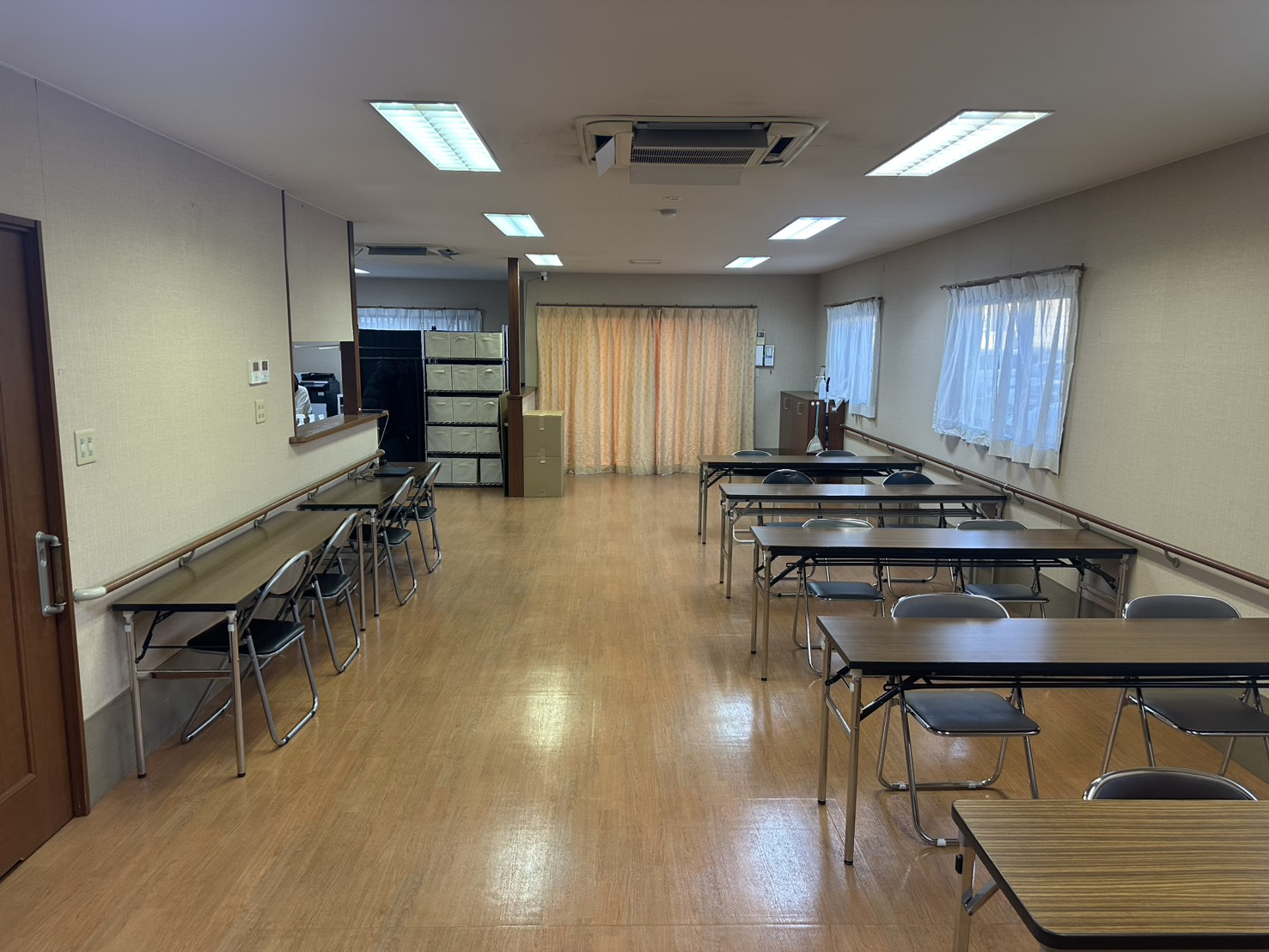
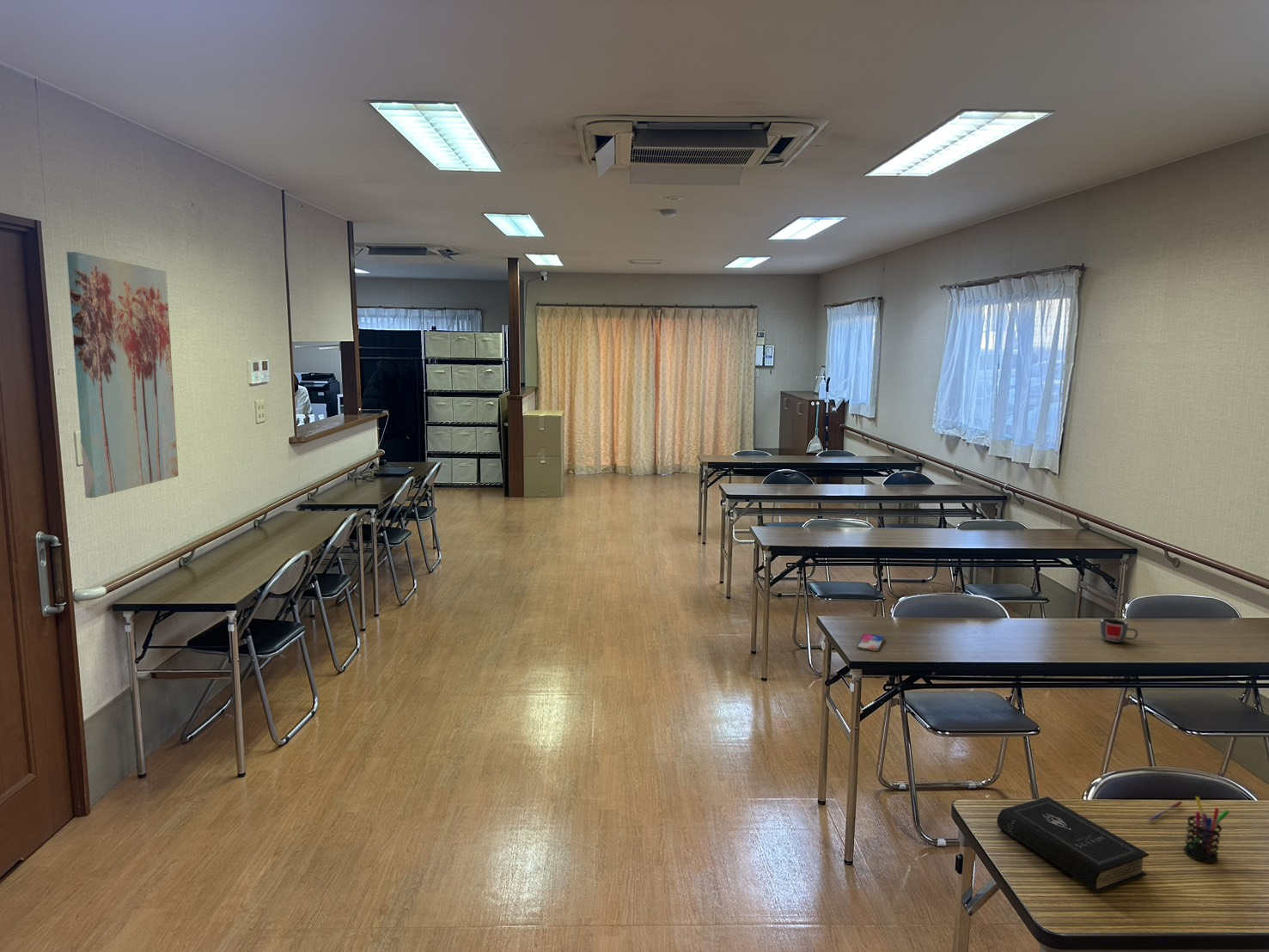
+ wall art [66,251,180,499]
+ smartphone [857,633,885,652]
+ mug [1099,617,1139,644]
+ book [997,796,1150,894]
+ pen [1146,800,1183,822]
+ pen holder [1183,796,1230,864]
